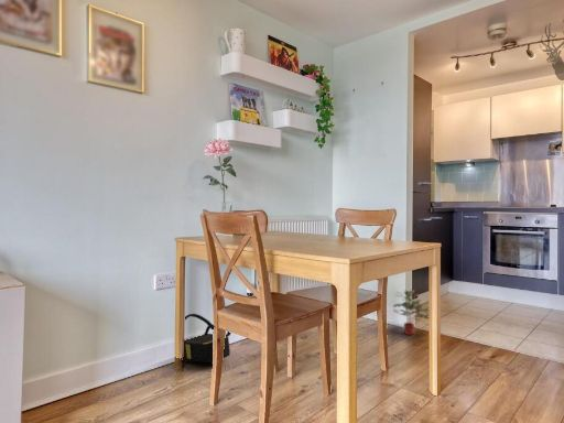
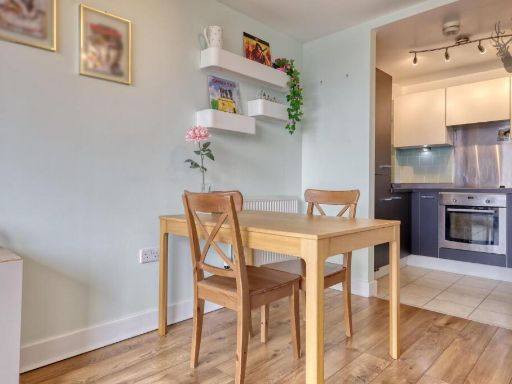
- backpack [182,313,232,365]
- potted plant [392,289,430,336]
